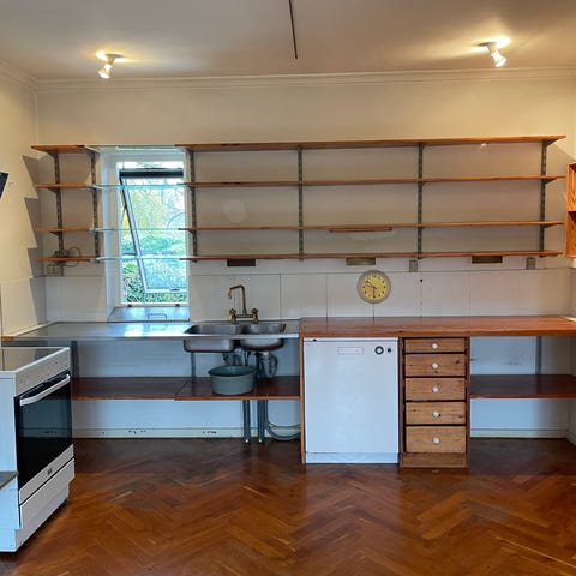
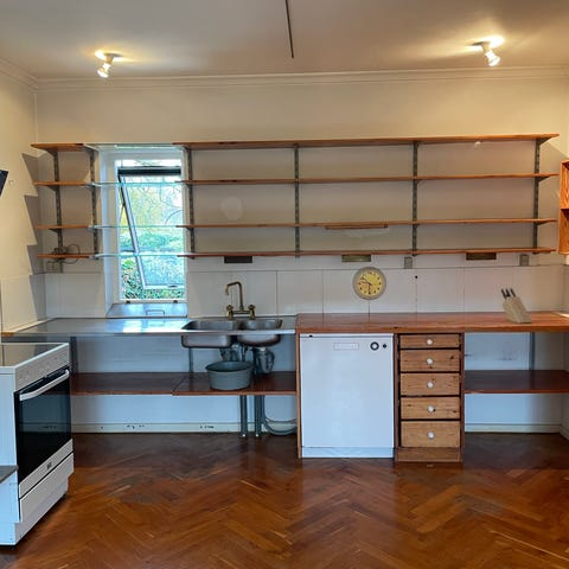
+ knife block [500,287,533,325]
